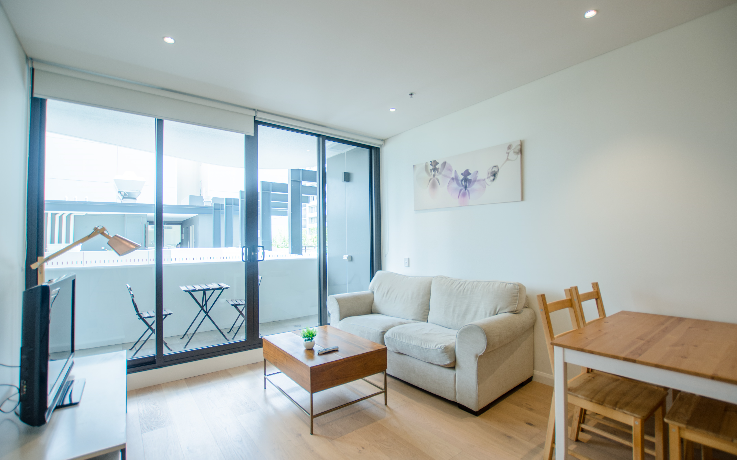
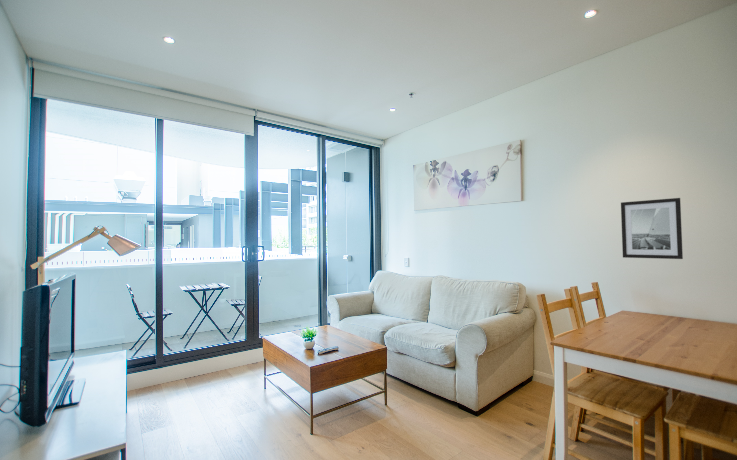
+ wall art [620,197,684,260]
